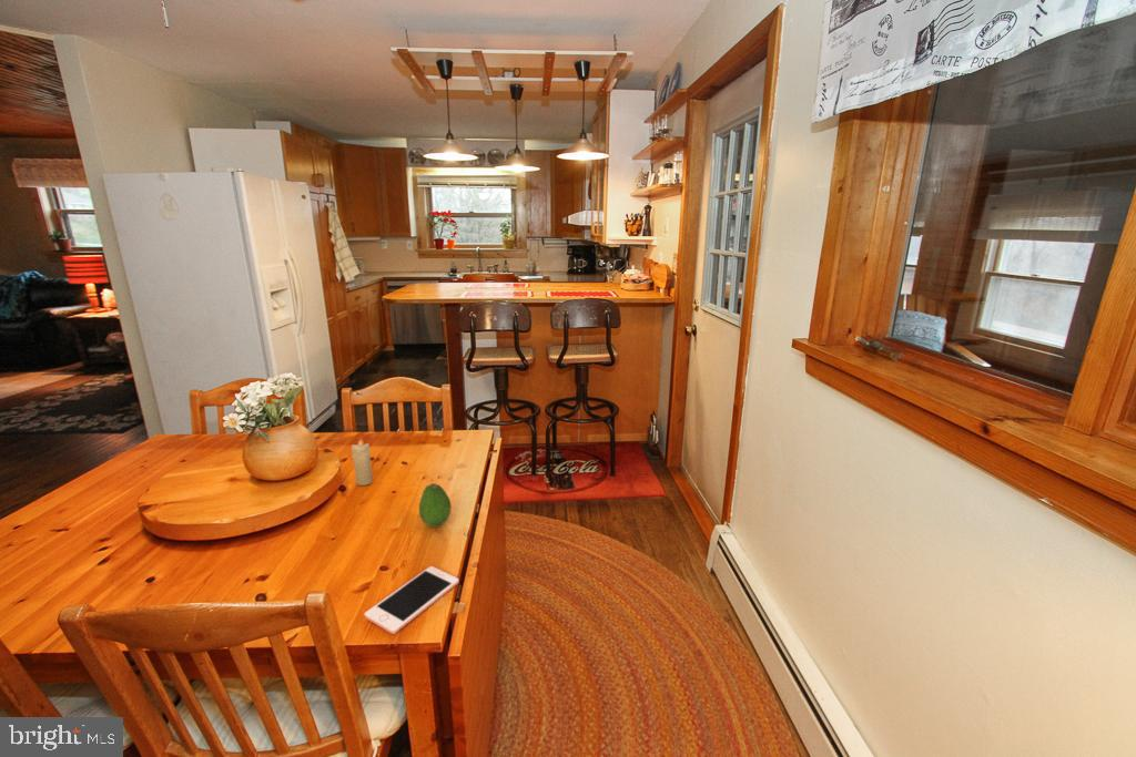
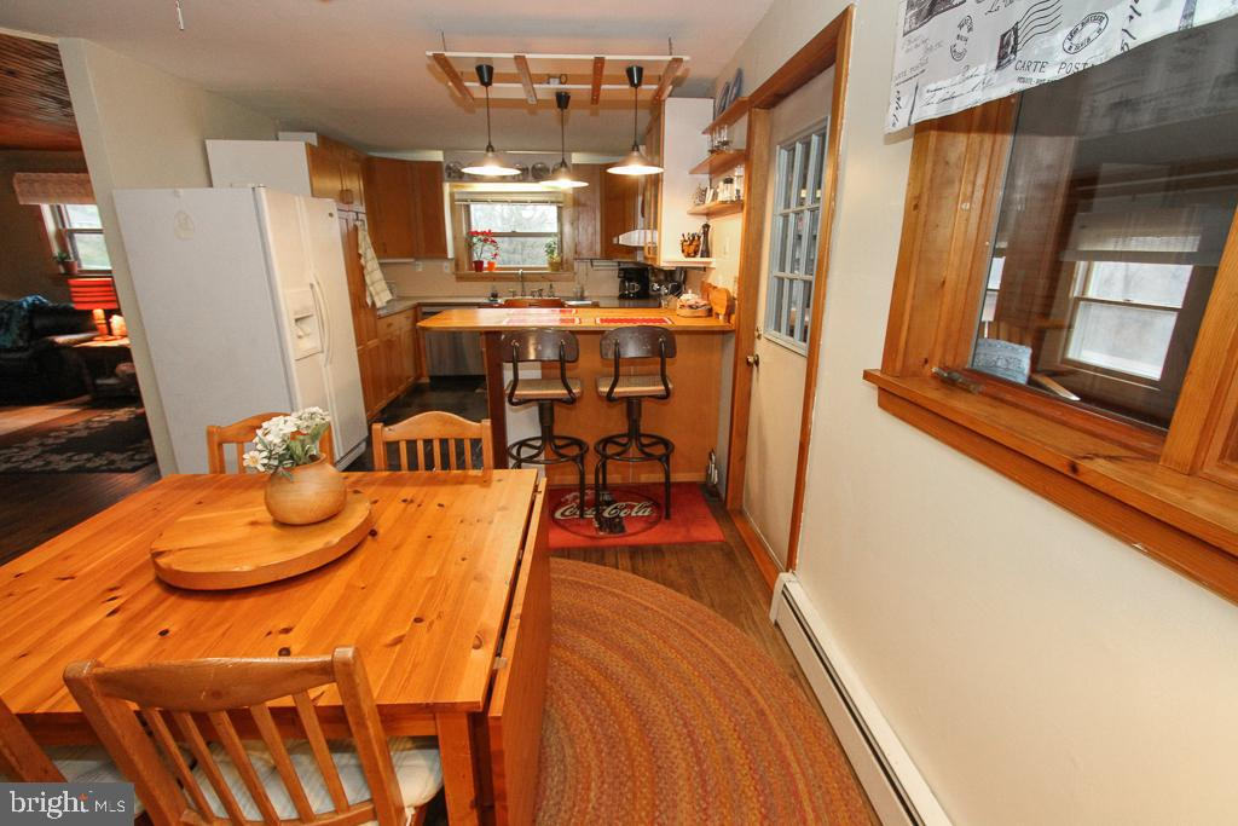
- fruit [418,482,453,528]
- cell phone [364,565,460,635]
- candle [351,436,374,487]
